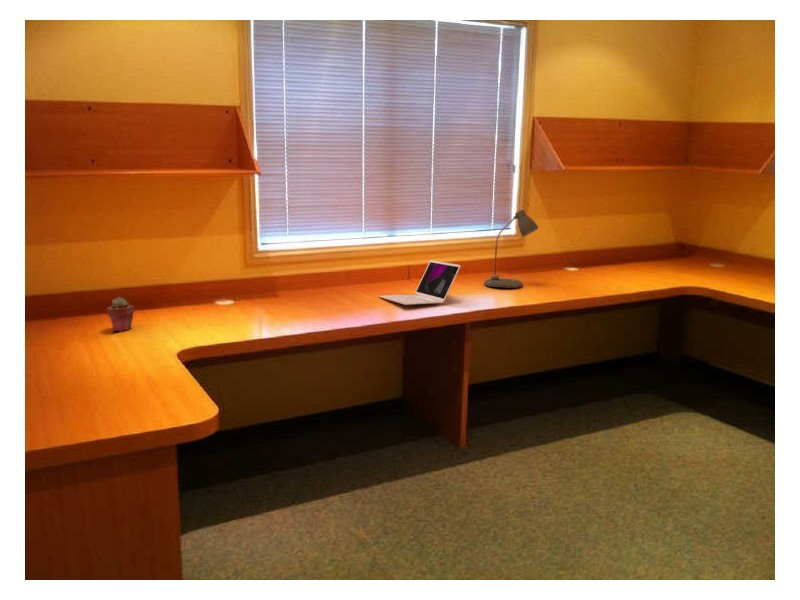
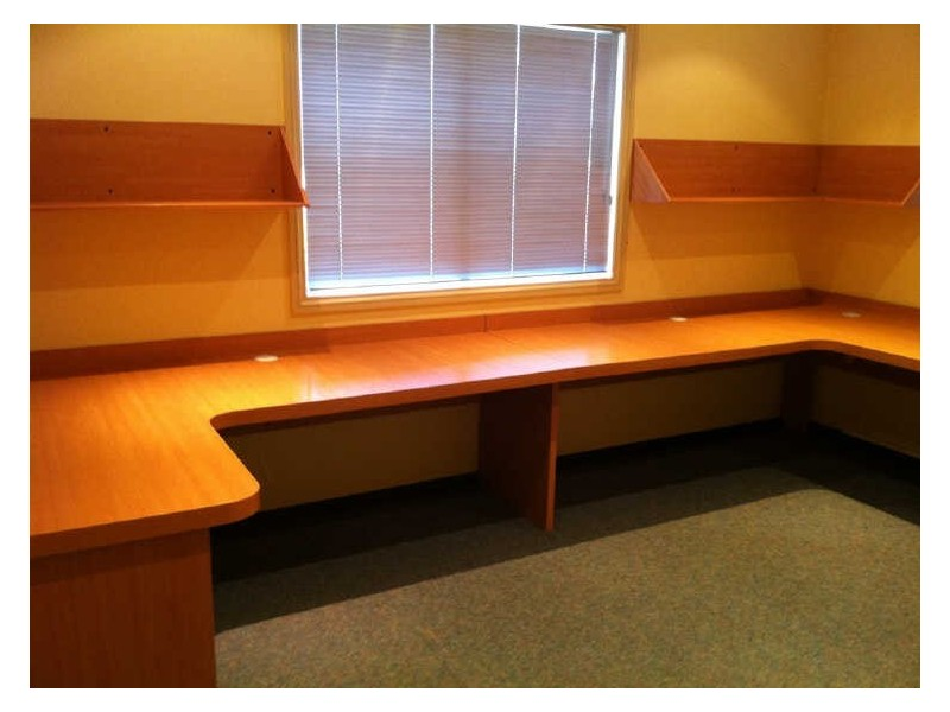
- desk lamp [483,208,540,288]
- potted succulent [106,296,135,333]
- laptop [378,259,461,306]
